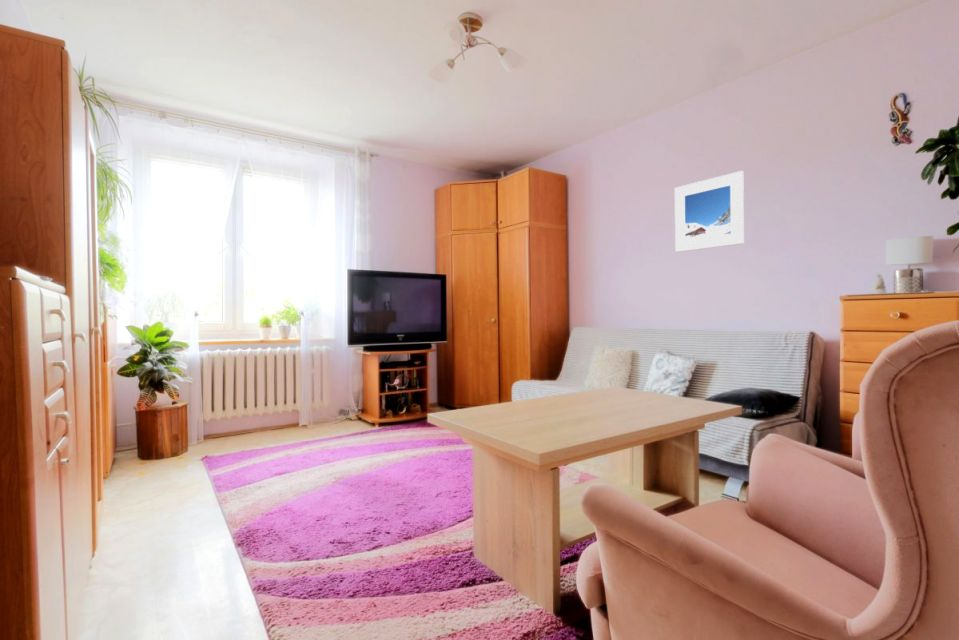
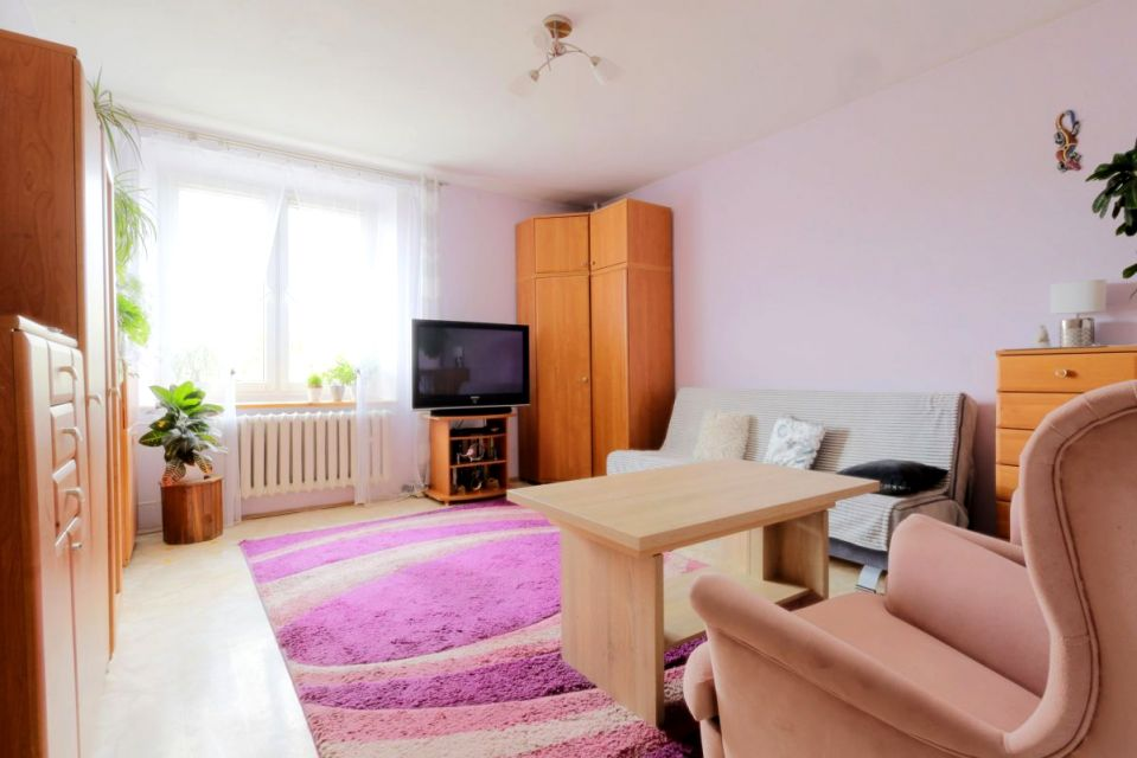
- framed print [674,170,745,253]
